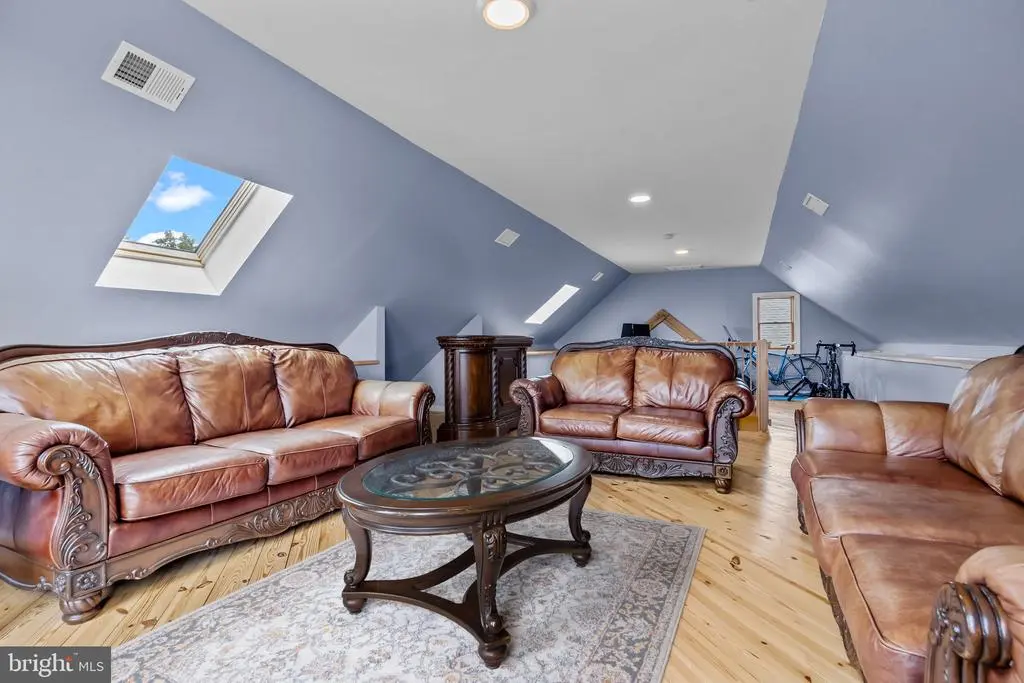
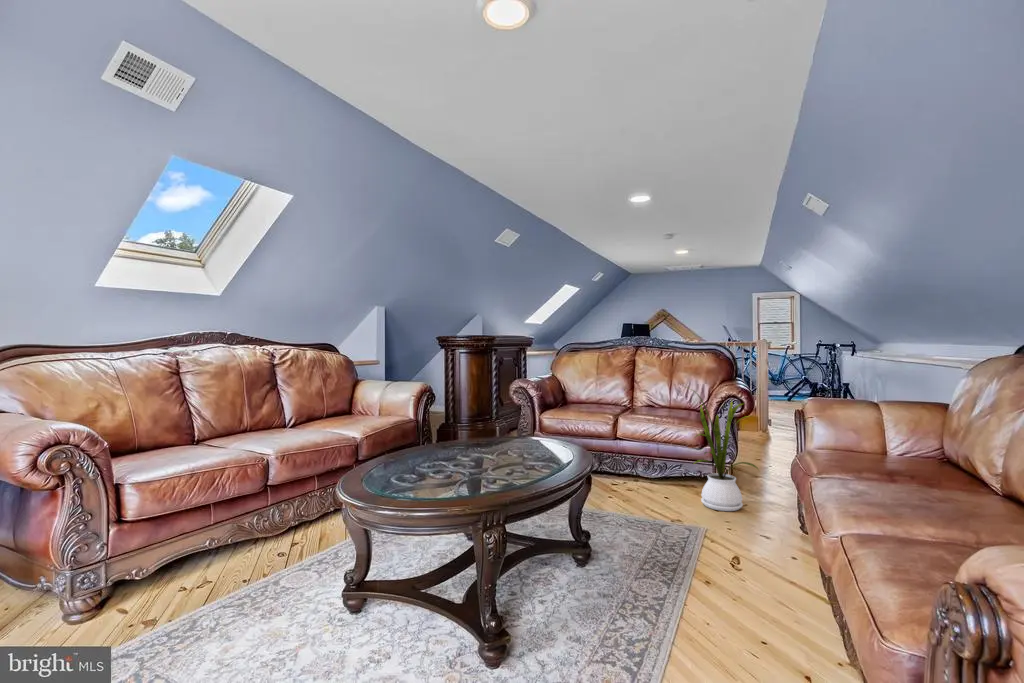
+ house plant [682,385,761,512]
